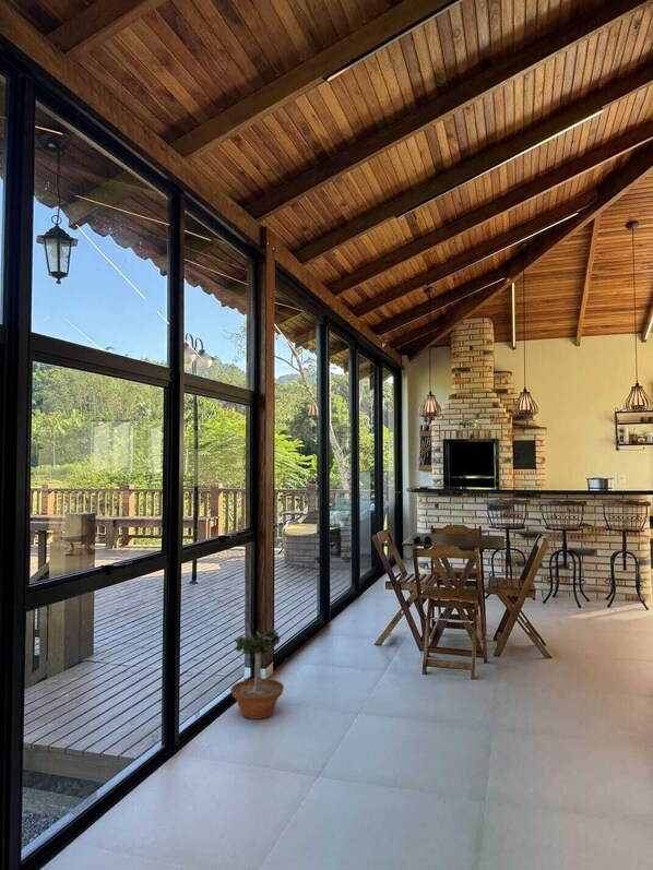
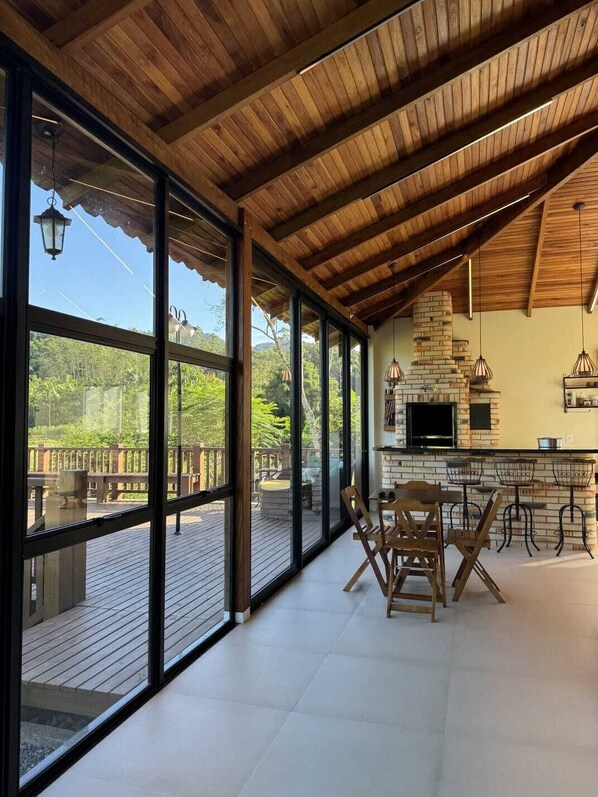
- potted tree [229,620,285,720]
